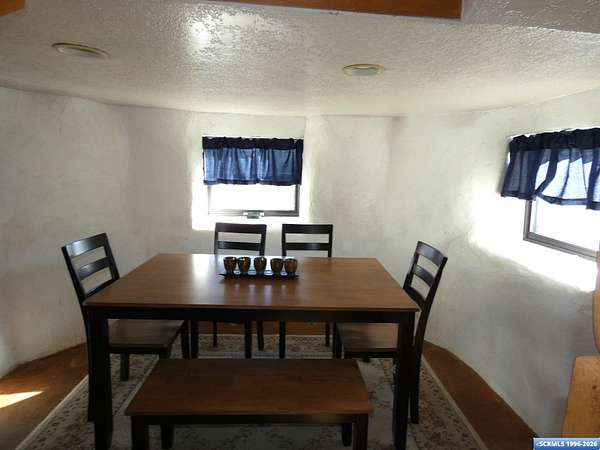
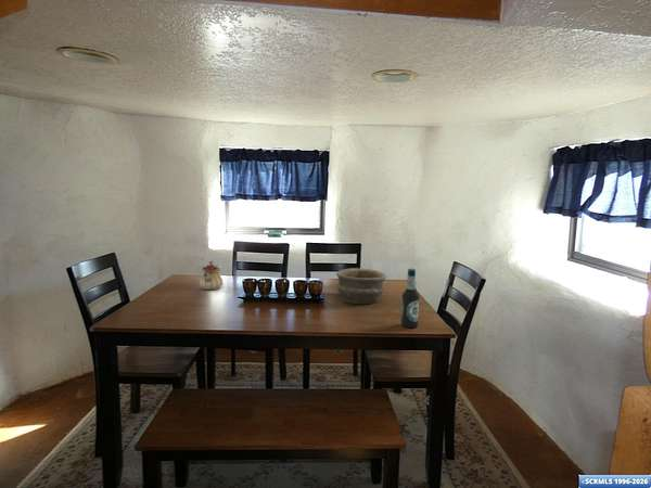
+ bottle [400,268,420,329]
+ teapot [199,260,224,291]
+ bowl [335,268,387,305]
